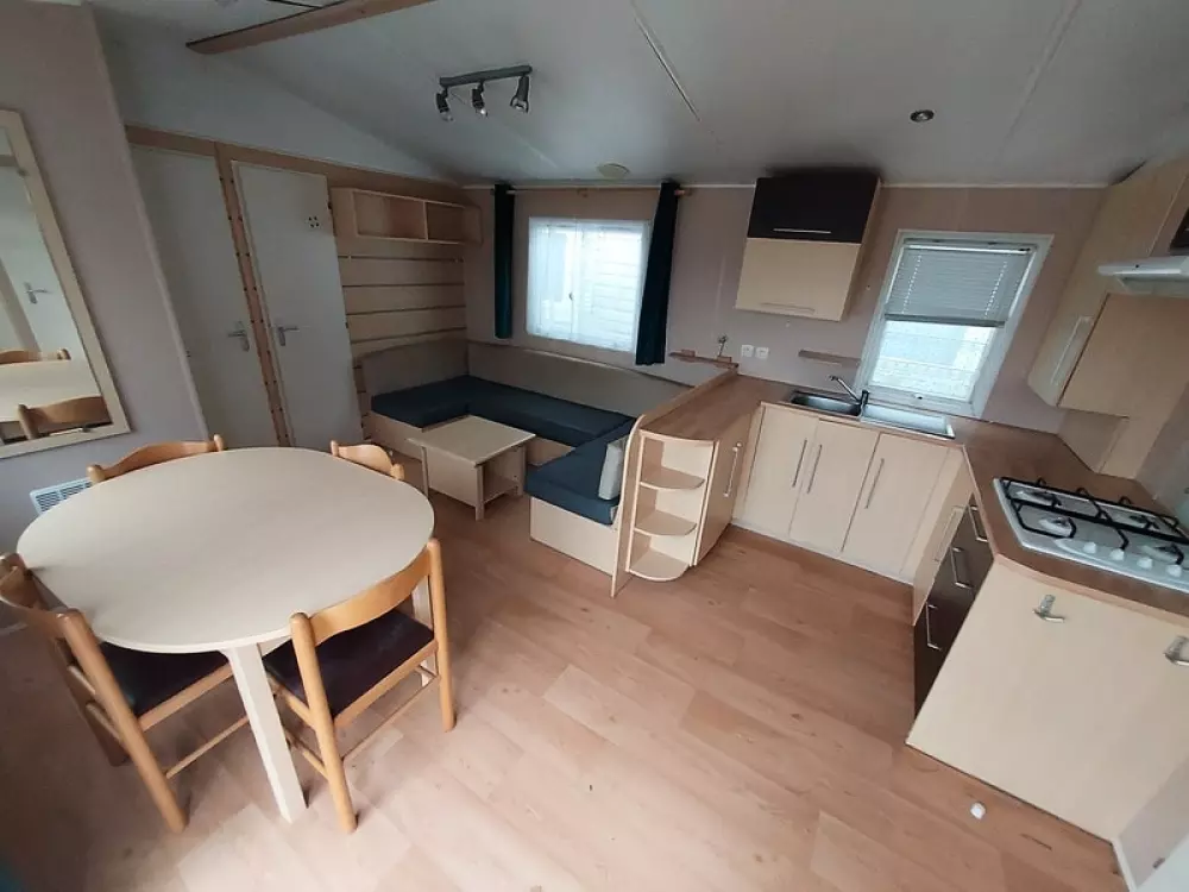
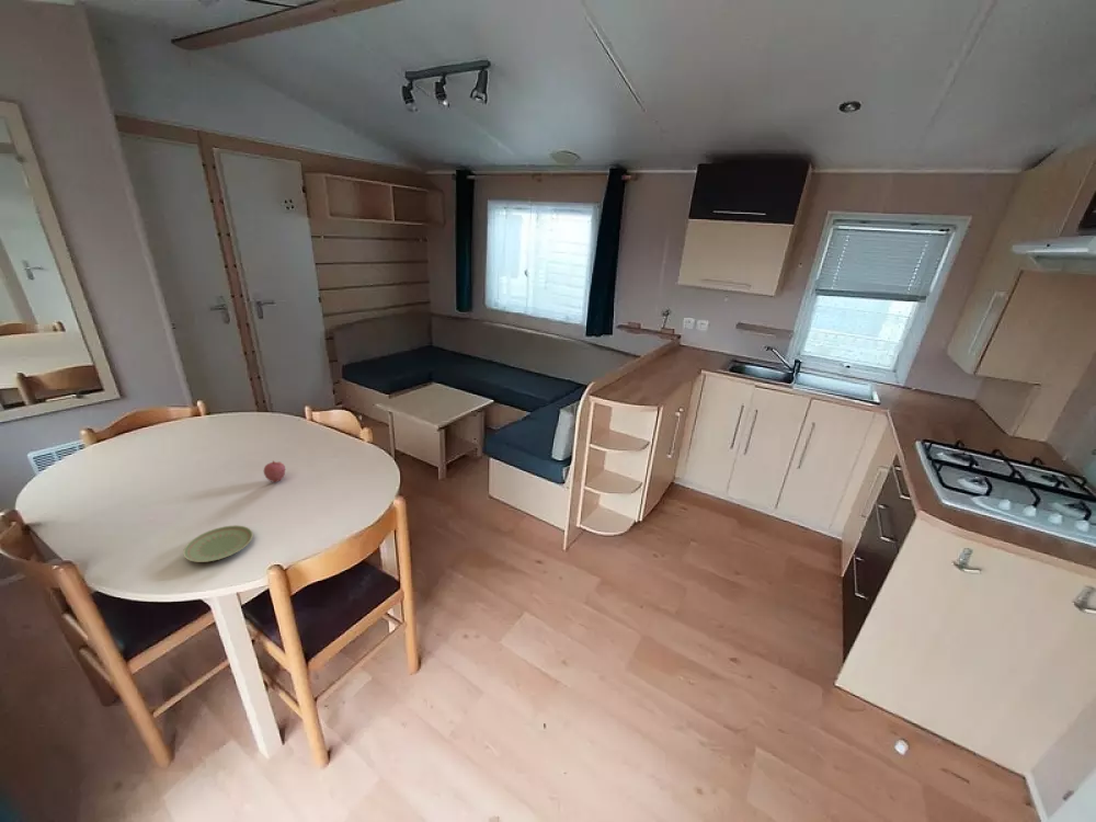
+ fruit [263,459,286,483]
+ plate [182,524,254,563]
